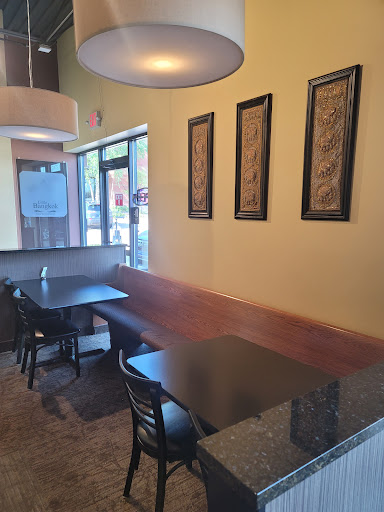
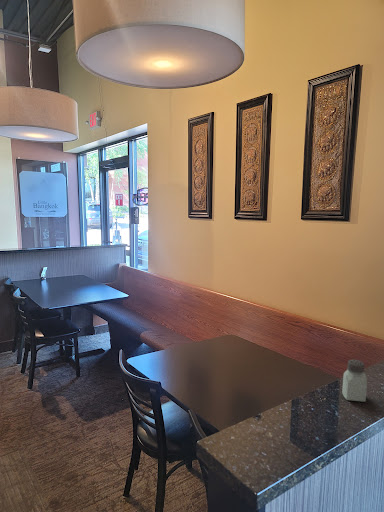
+ saltshaker [341,359,368,403]
